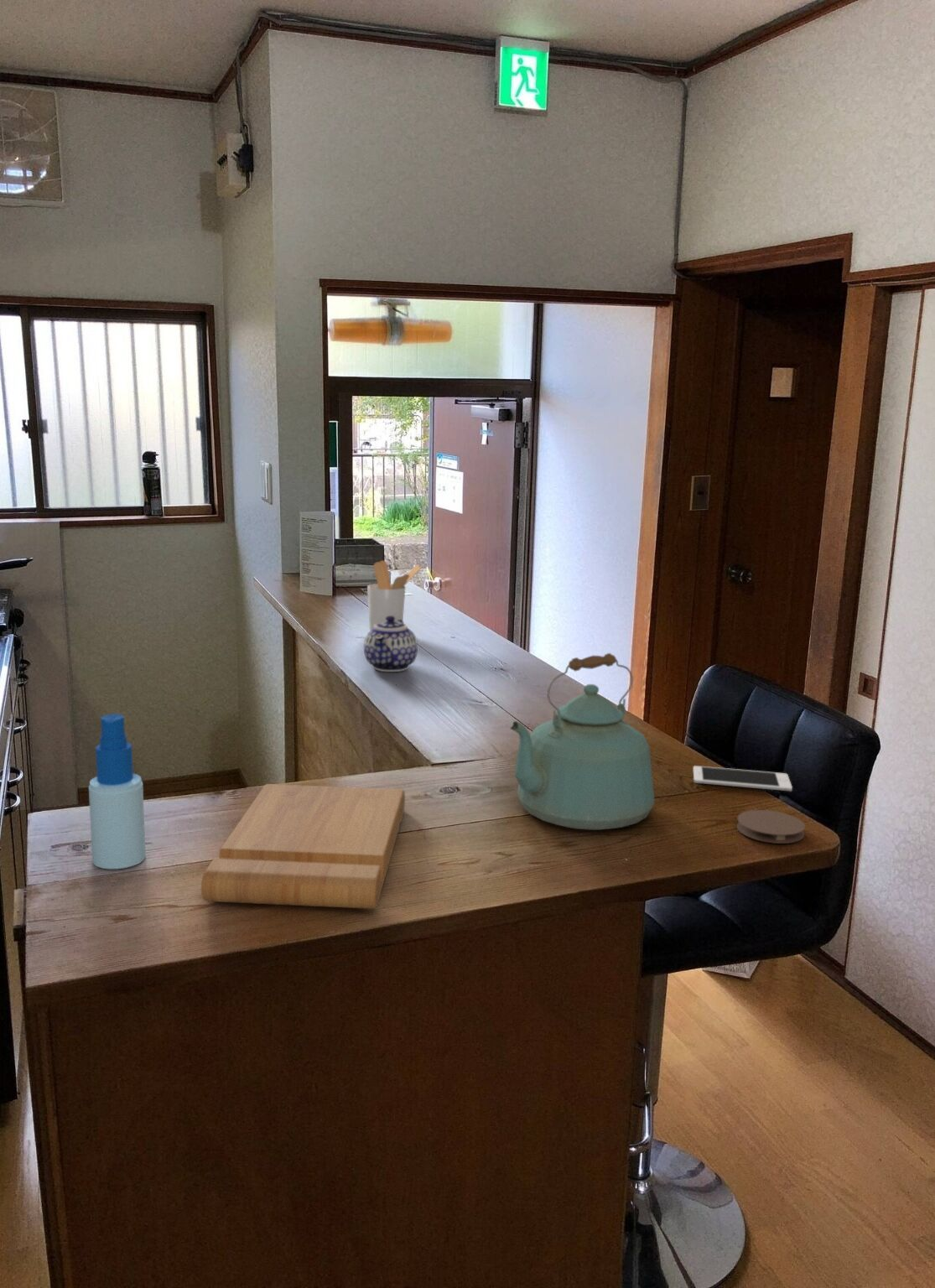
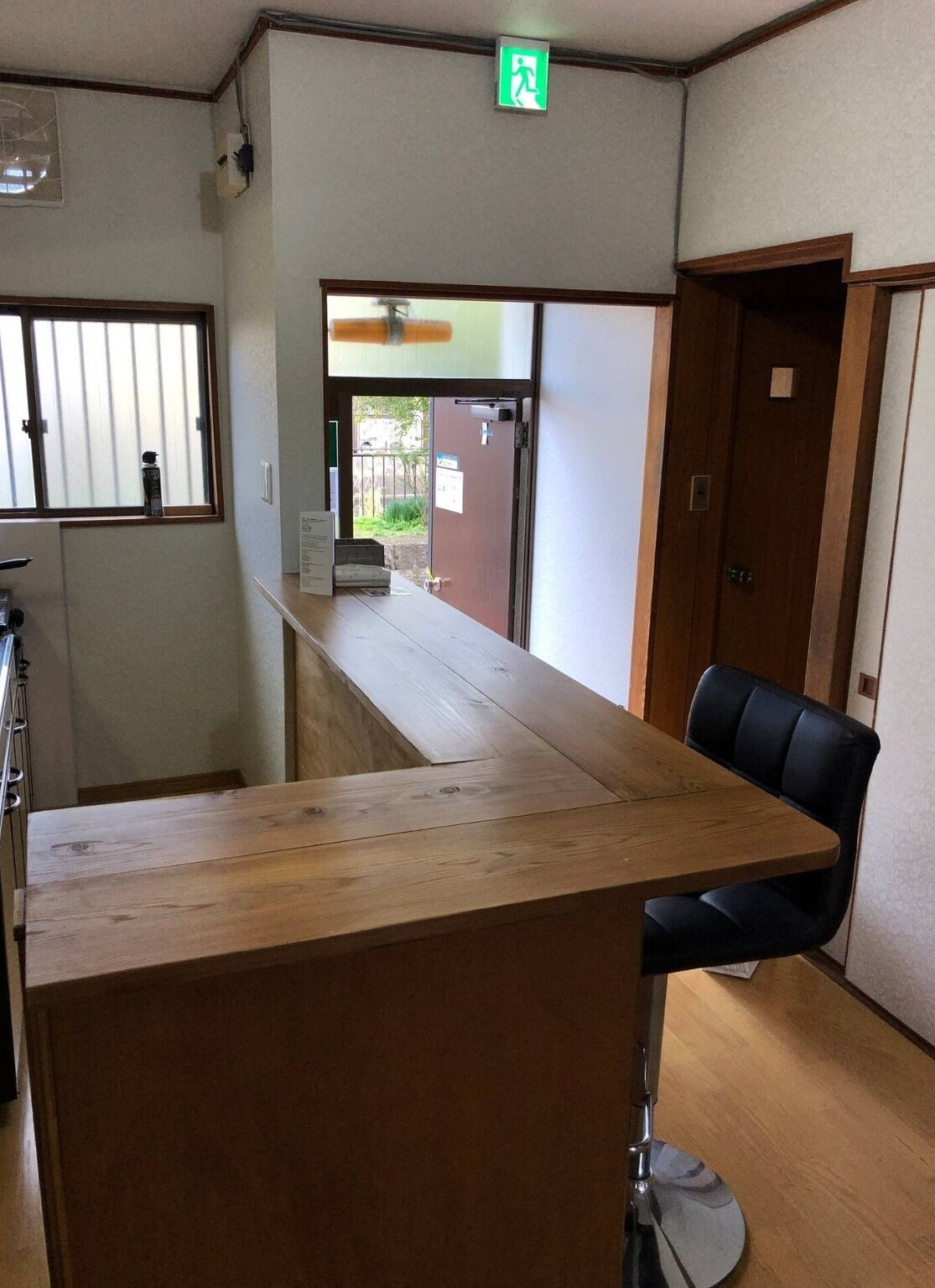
- spray bottle [88,713,147,870]
- utensil holder [366,559,423,631]
- teapot [363,615,418,673]
- coaster [735,809,806,844]
- kettle [510,652,656,831]
- cell phone [693,765,793,792]
- cutting board [200,783,406,910]
